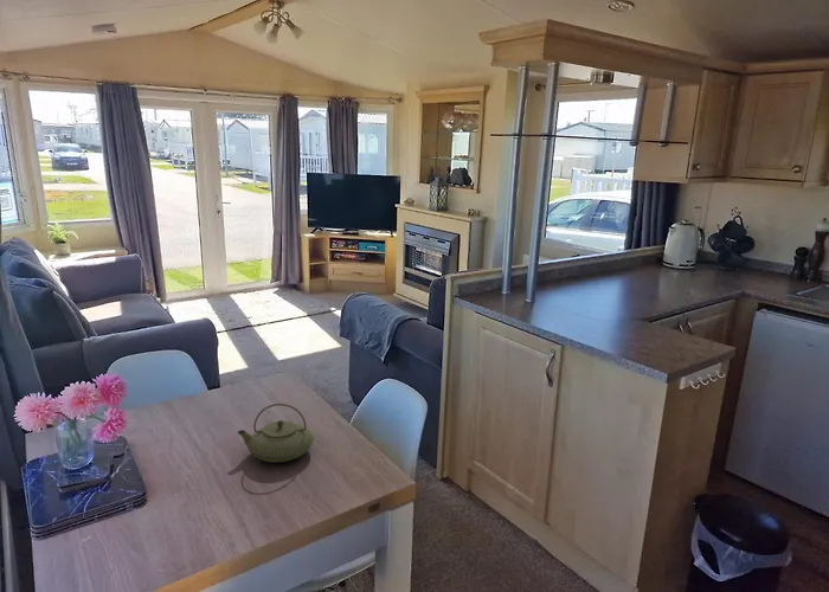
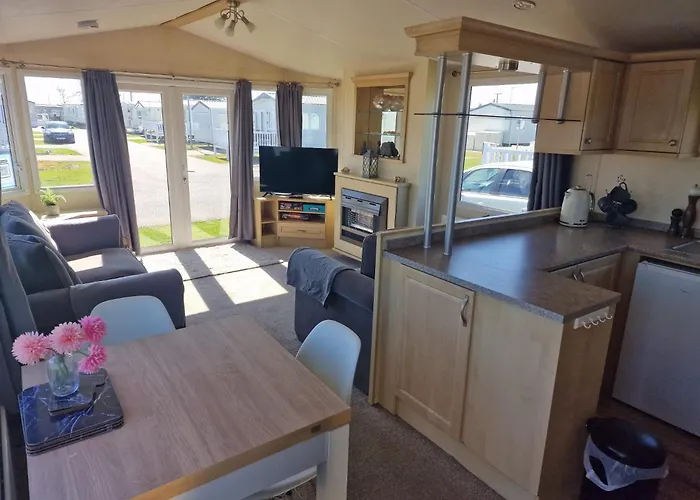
- teapot [237,403,315,464]
